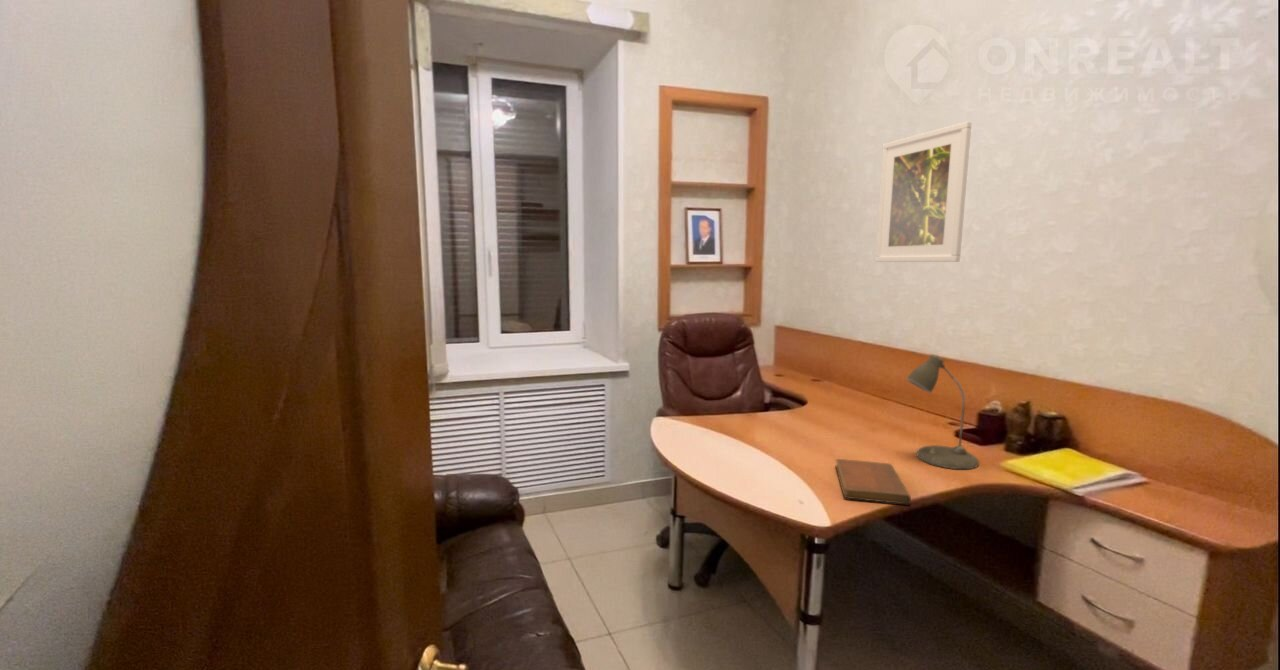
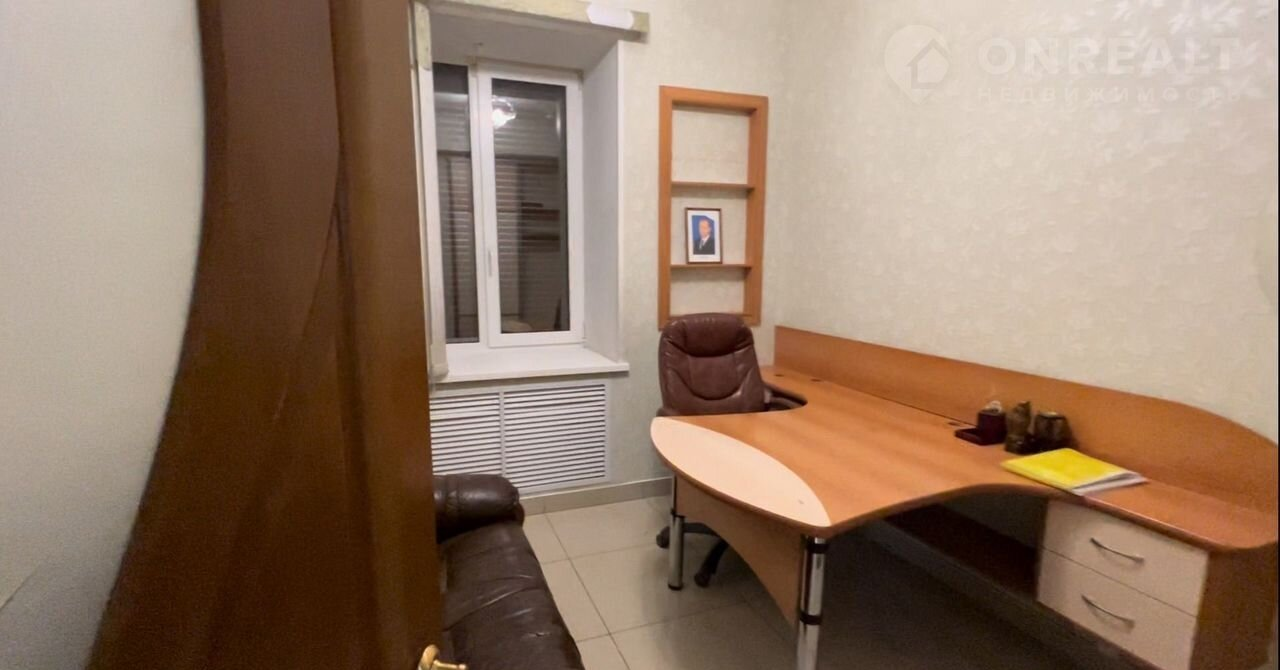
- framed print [874,121,972,263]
- desk lamp [905,353,980,470]
- notebook [834,458,912,505]
